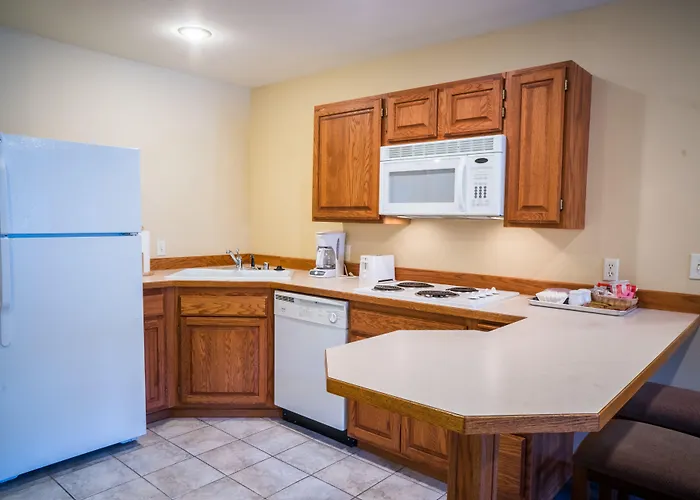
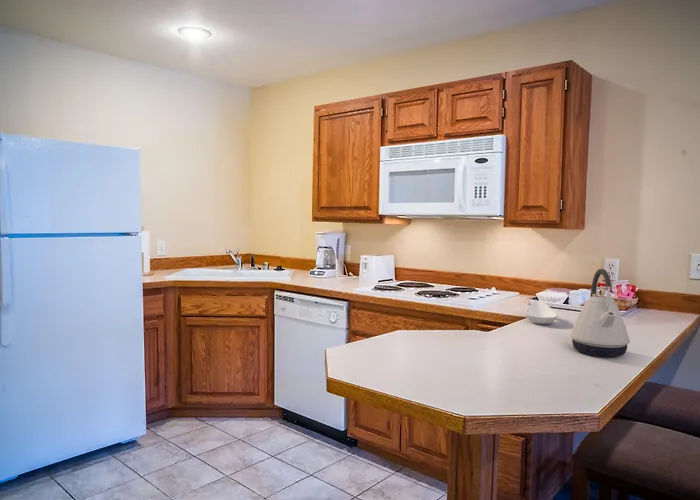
+ spoon rest [524,299,559,325]
+ kettle [570,268,631,358]
